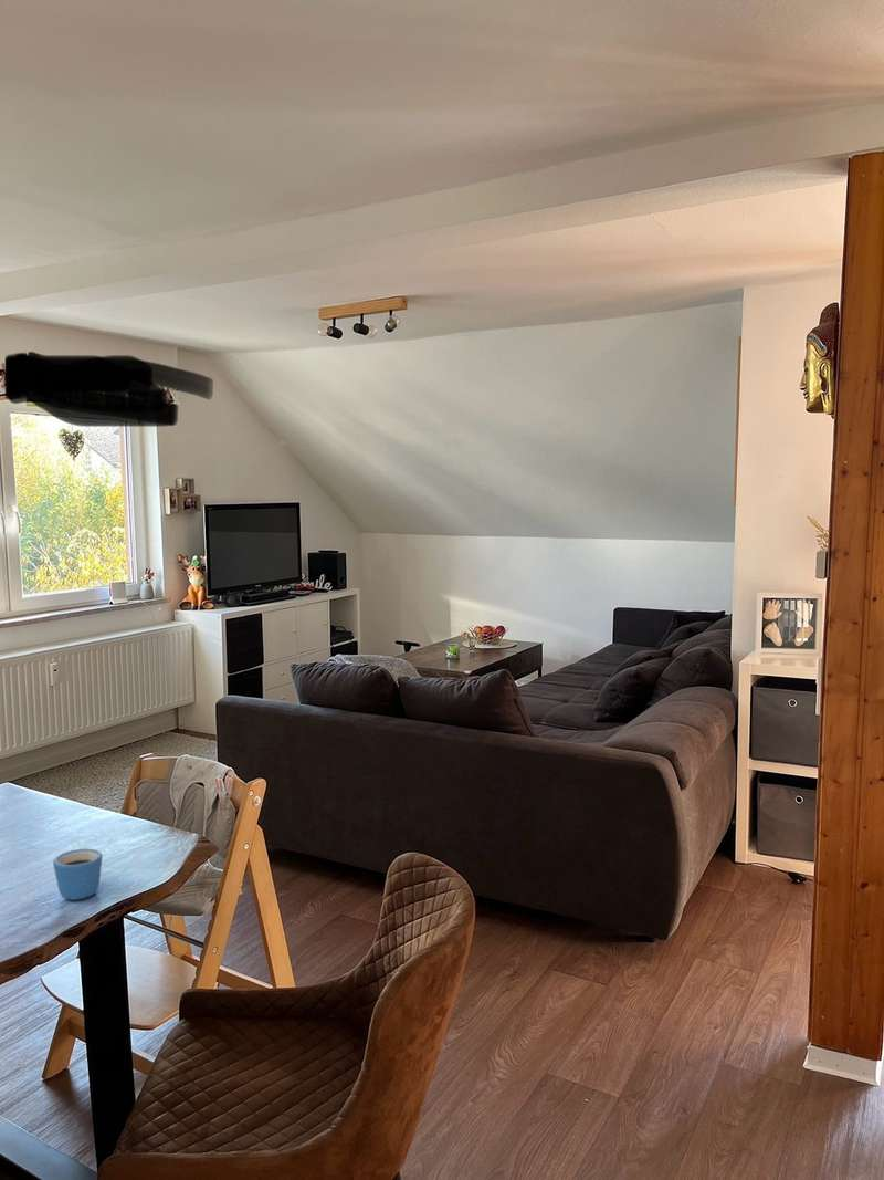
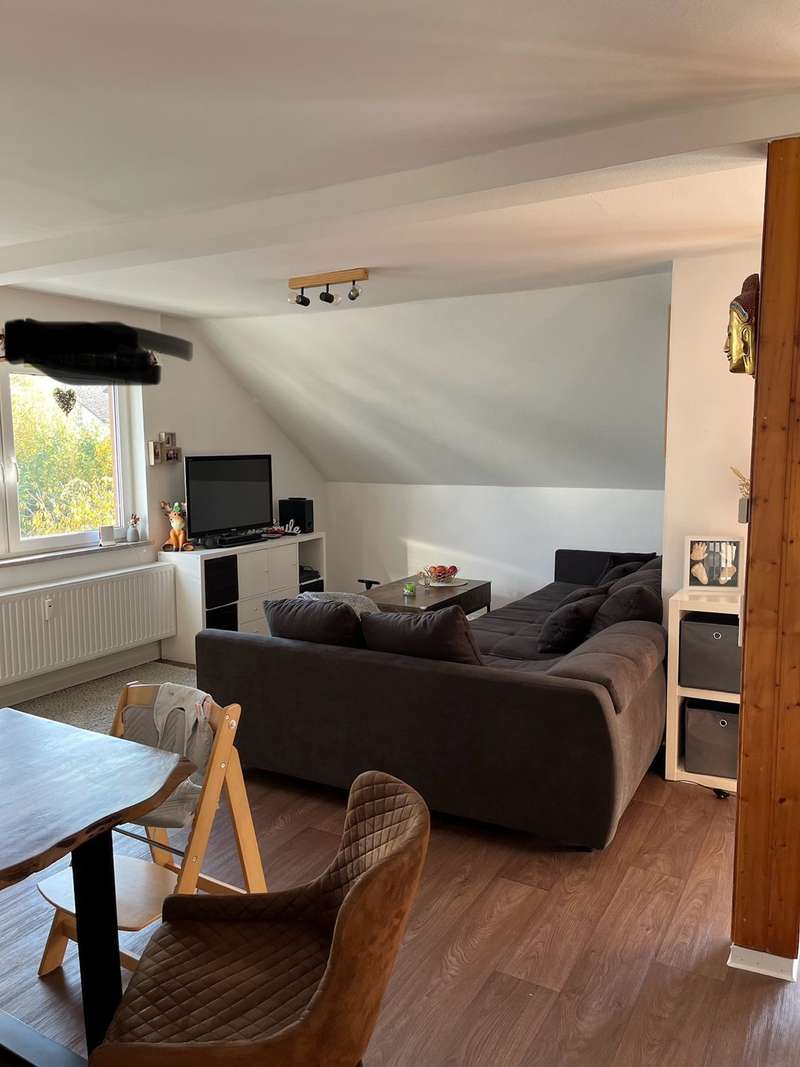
- mug [52,848,104,901]
